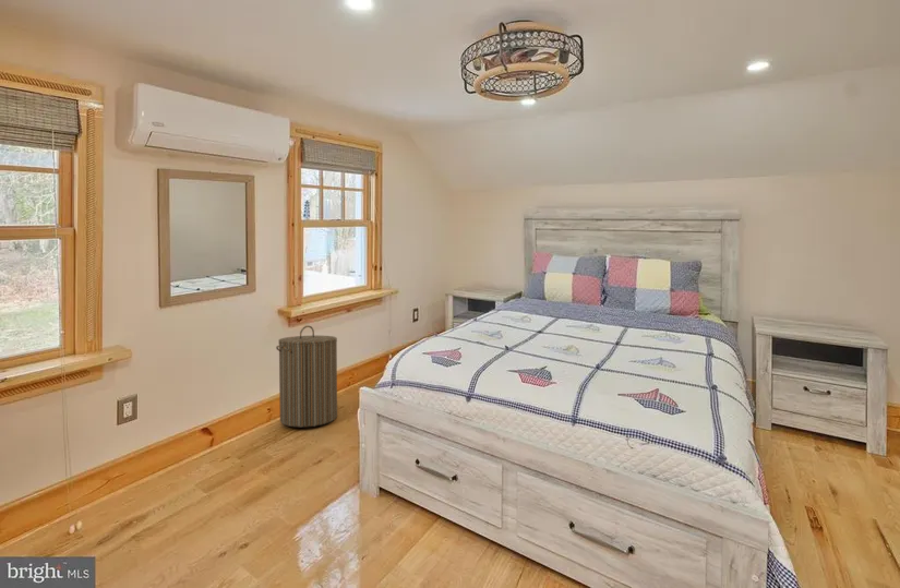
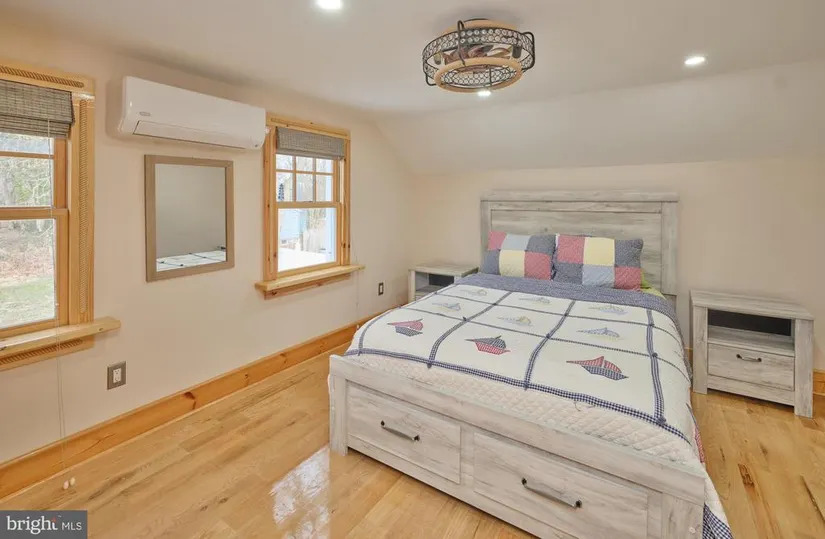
- laundry hamper [275,324,338,428]
